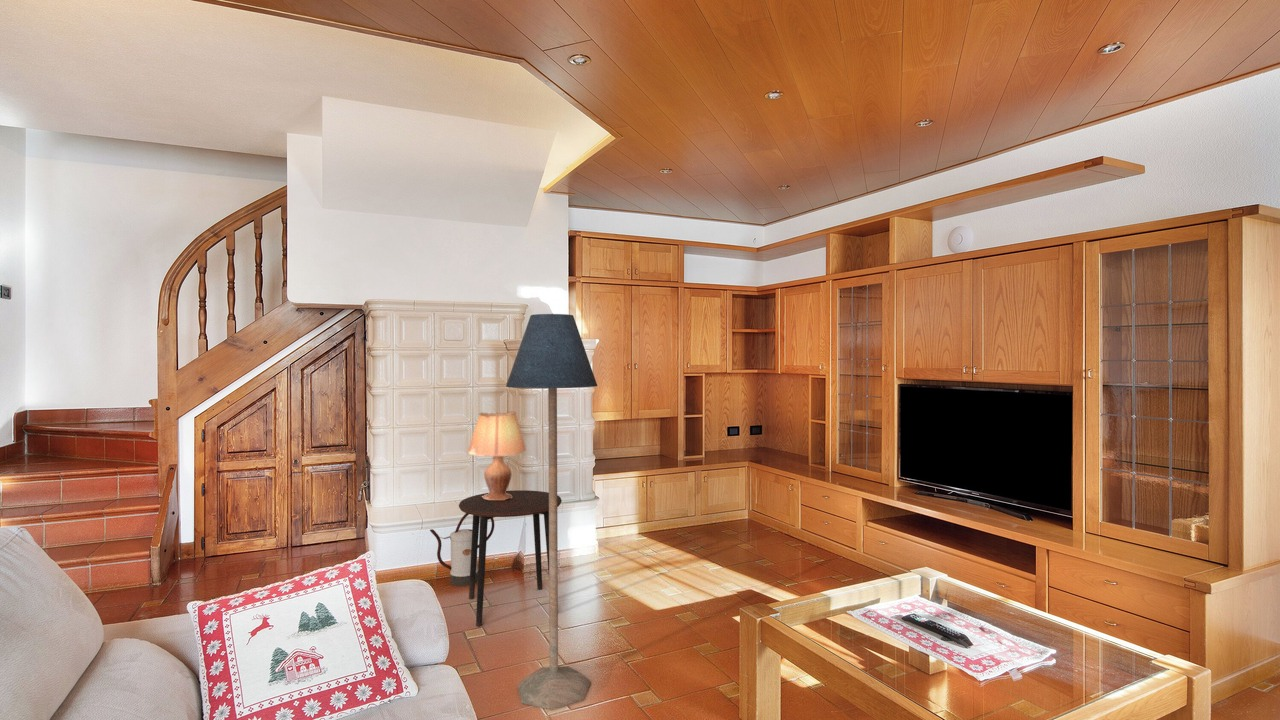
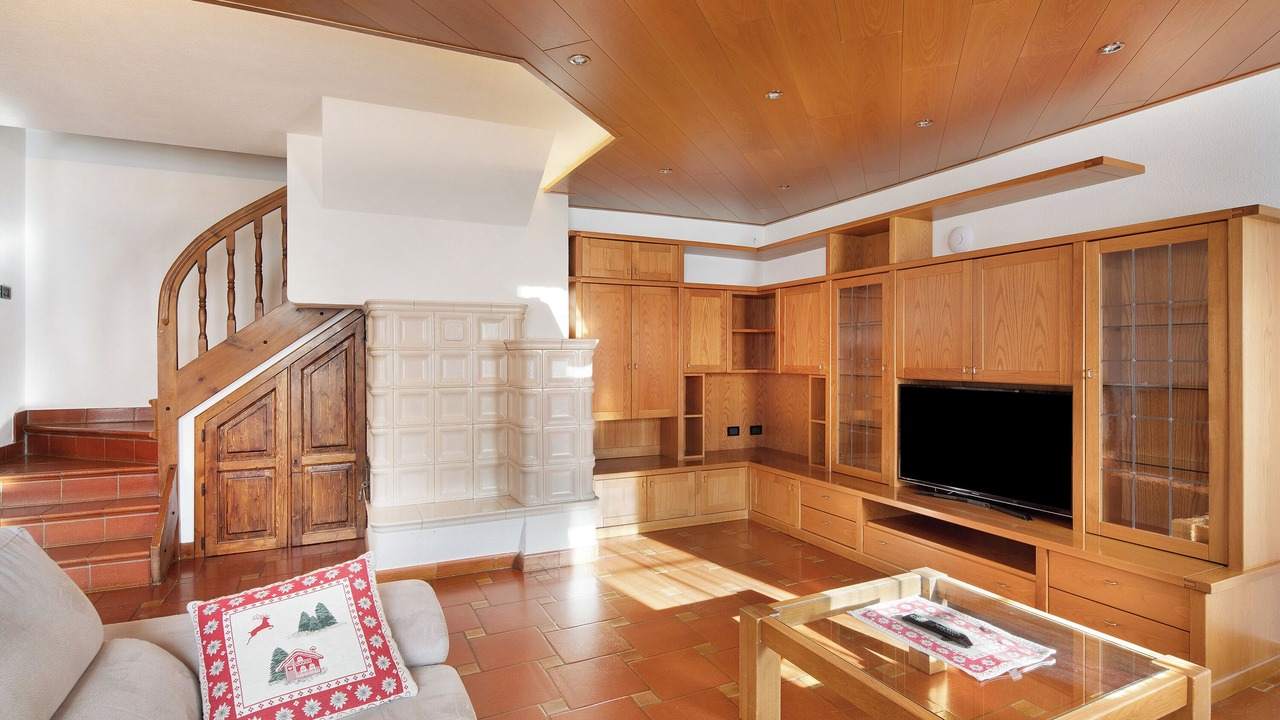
- watering can [429,513,495,587]
- side table [458,489,563,627]
- floor lamp [505,313,598,711]
- lamp [467,410,527,500]
